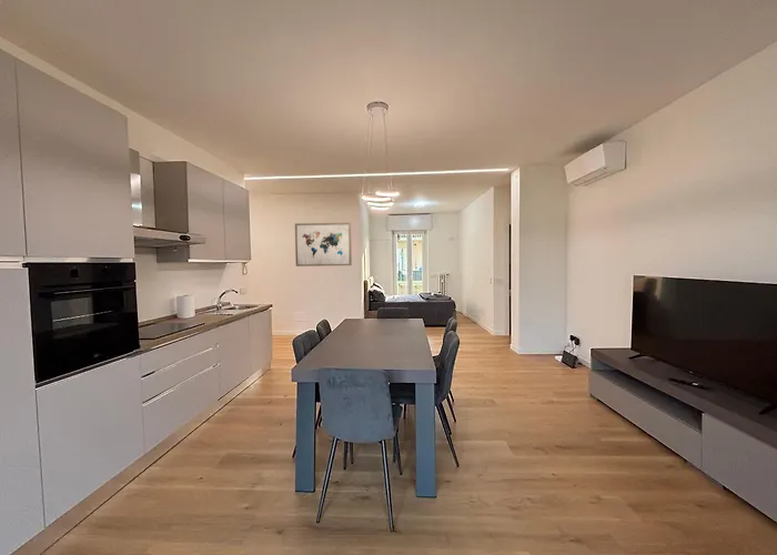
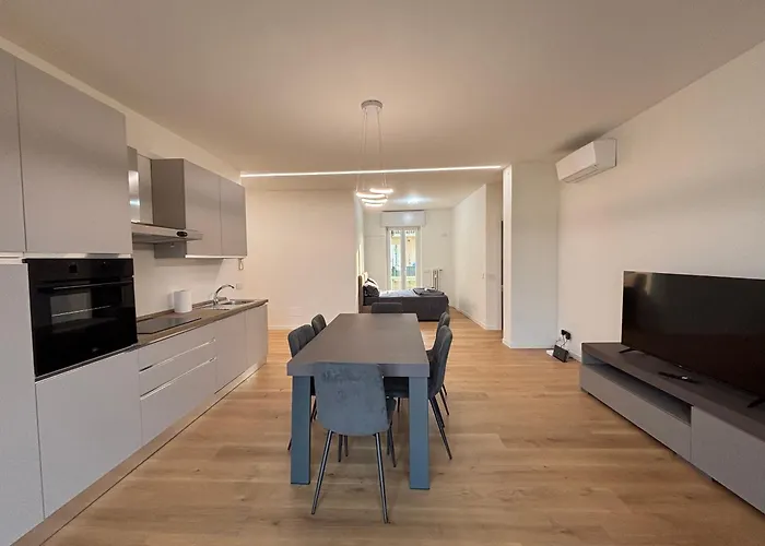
- wall art [294,222,353,268]
